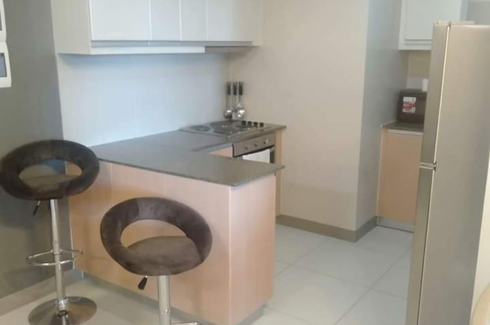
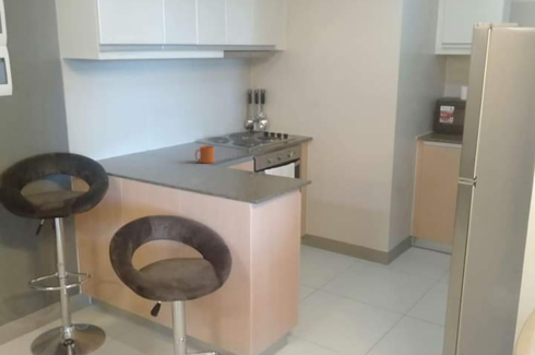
+ cup [194,144,215,164]
